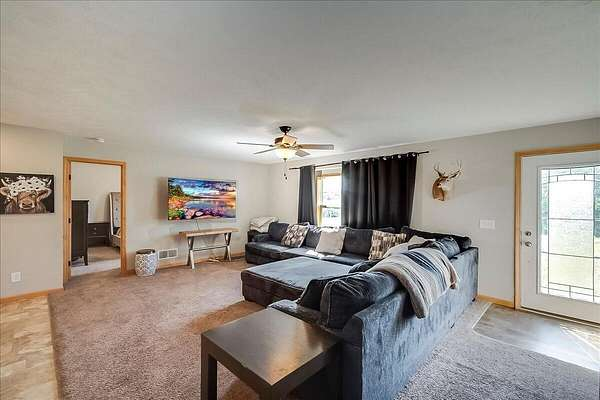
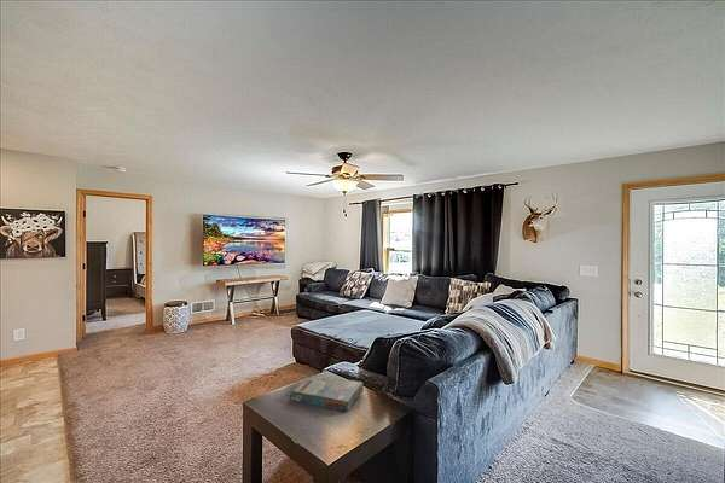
+ board game [289,373,365,413]
